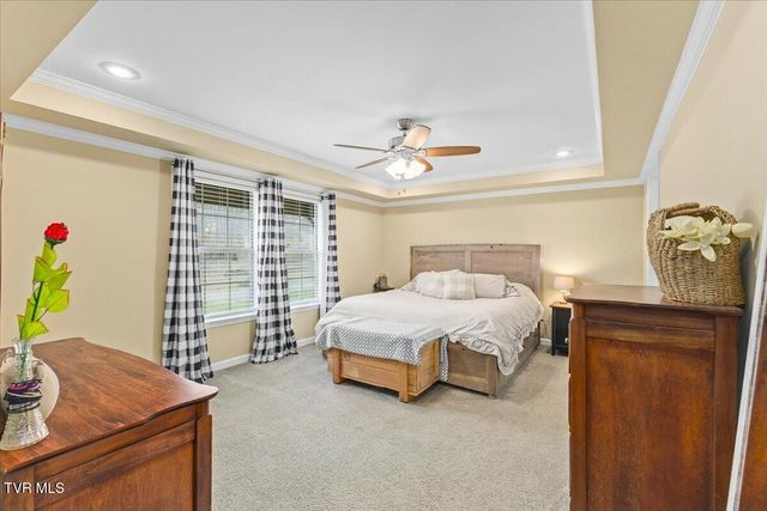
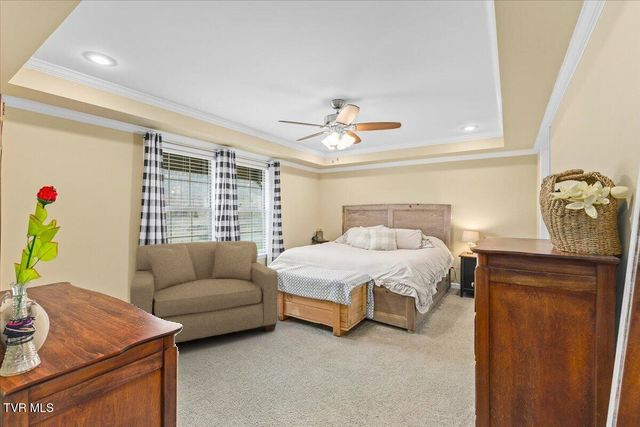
+ chair [129,240,279,344]
